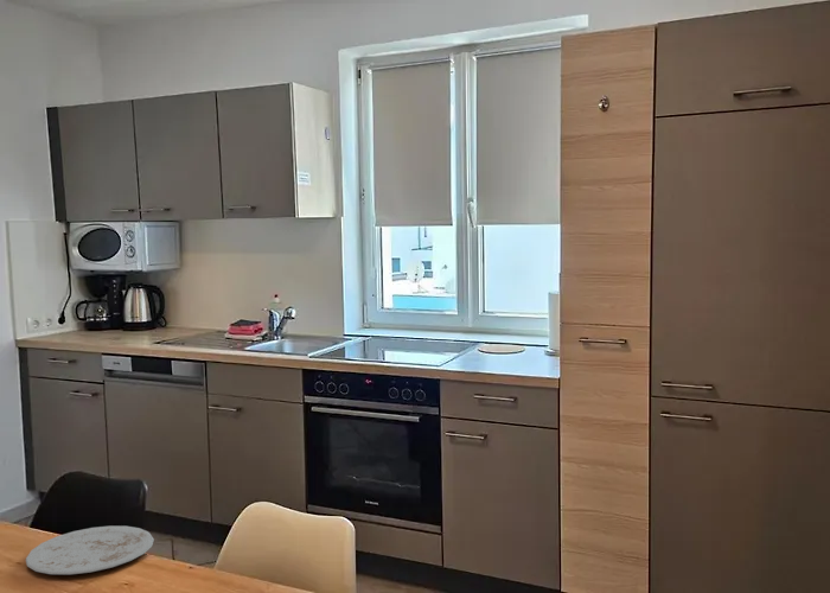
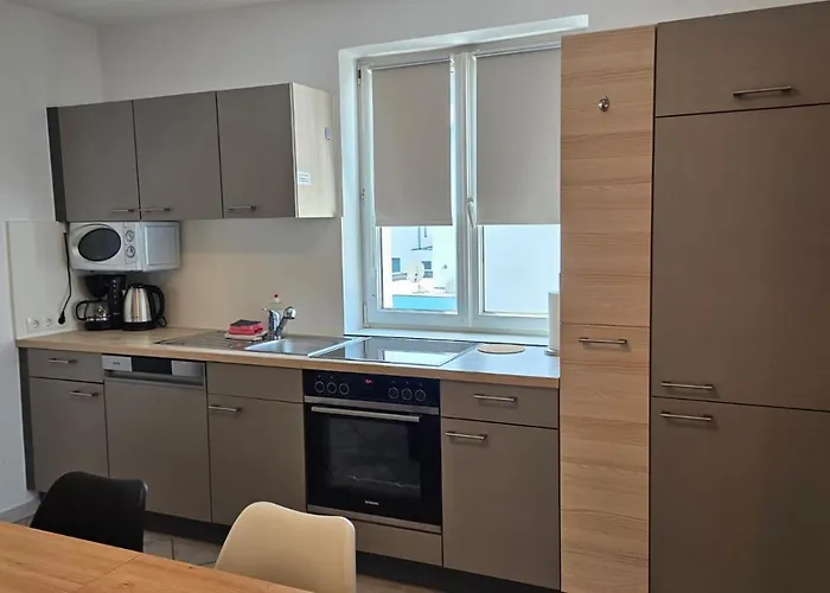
- plate [25,524,155,575]
